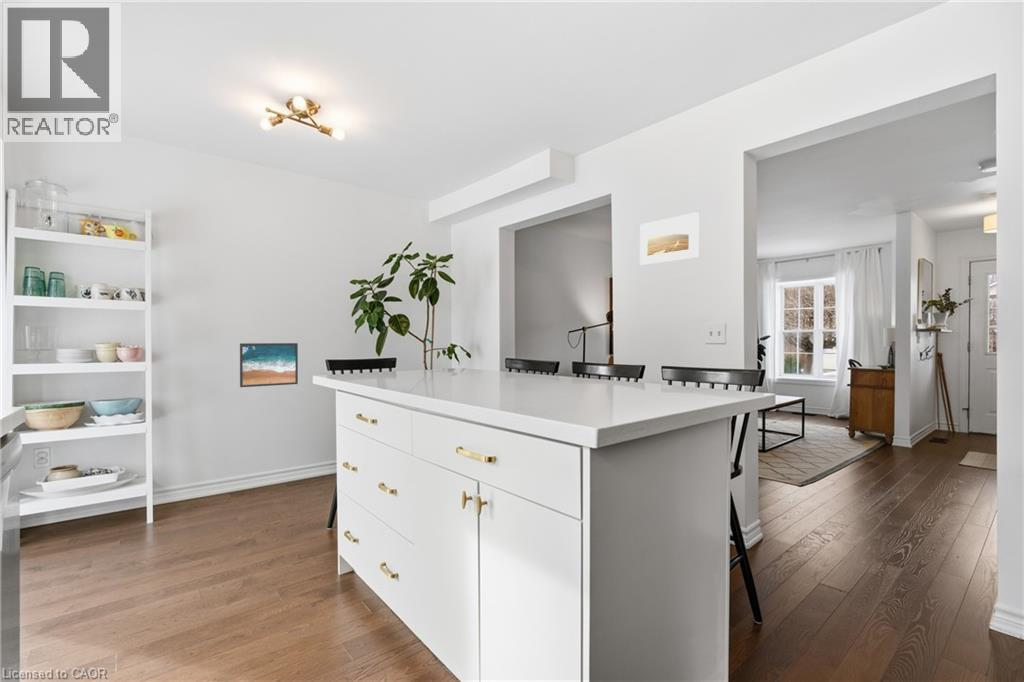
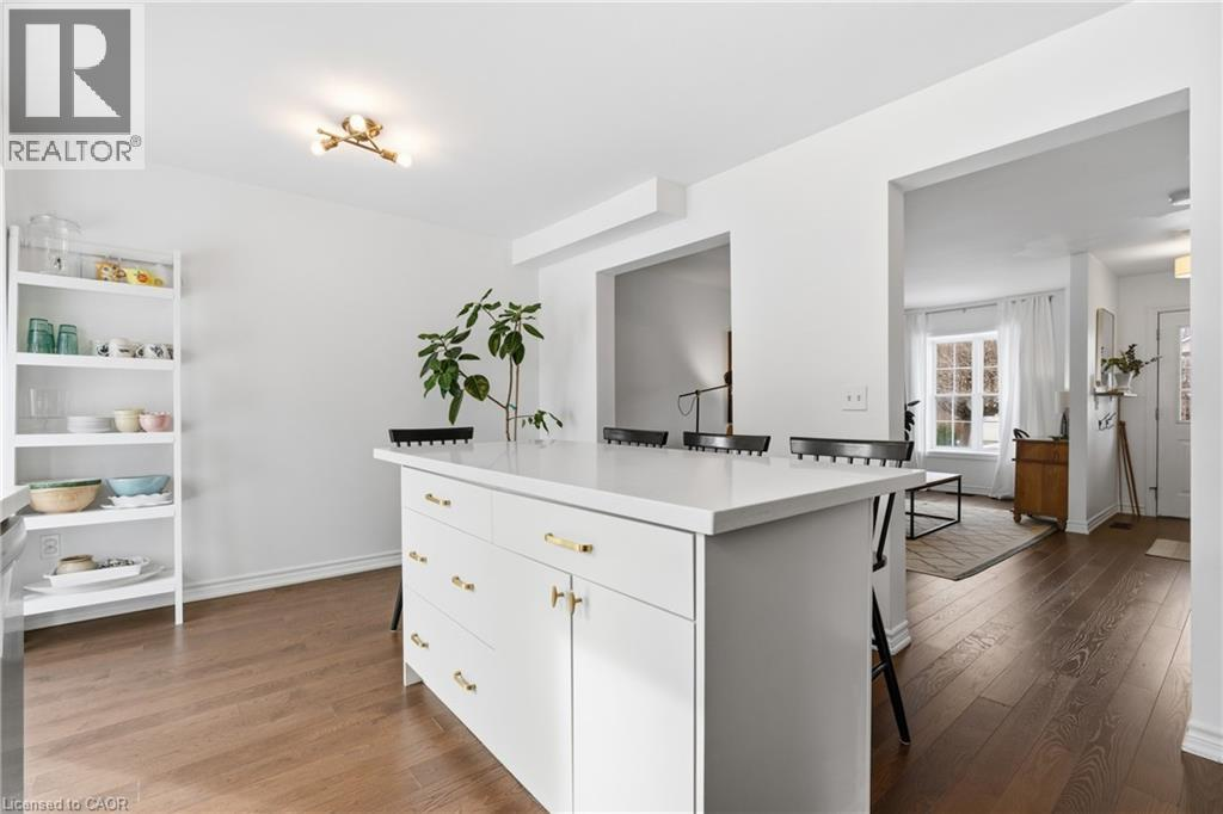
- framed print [239,342,299,388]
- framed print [639,211,699,266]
